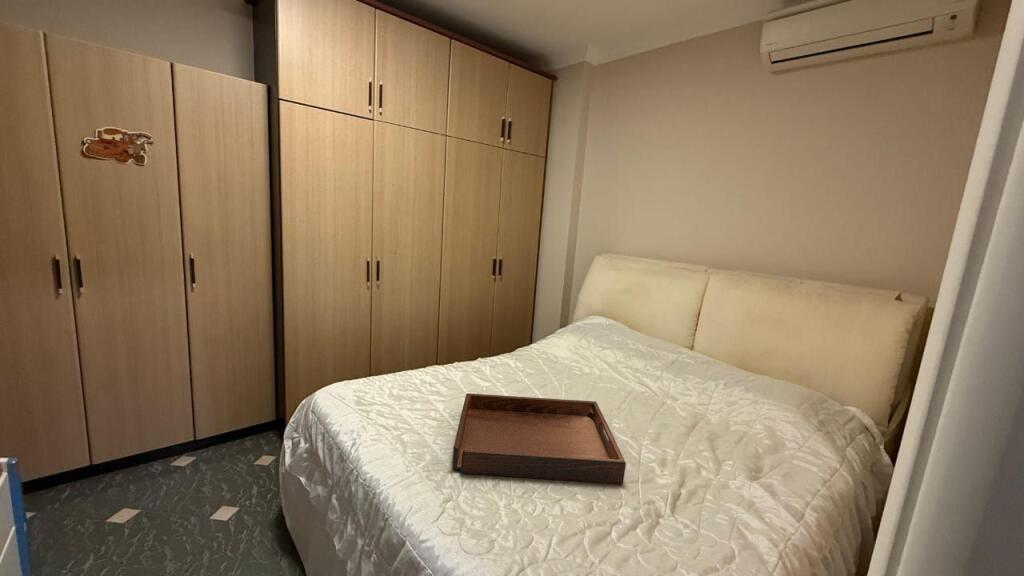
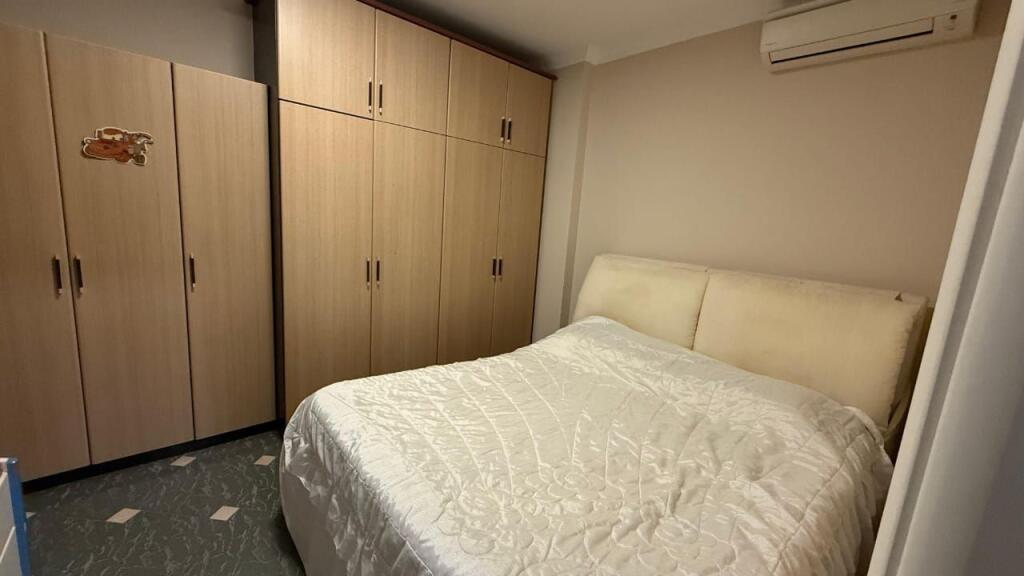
- serving tray [451,392,627,485]
